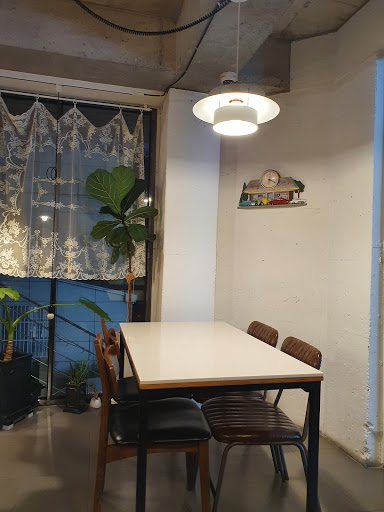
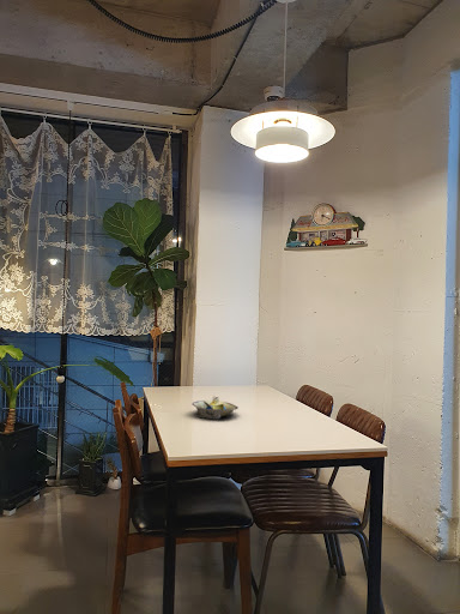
+ decorative bowl [192,393,240,420]
